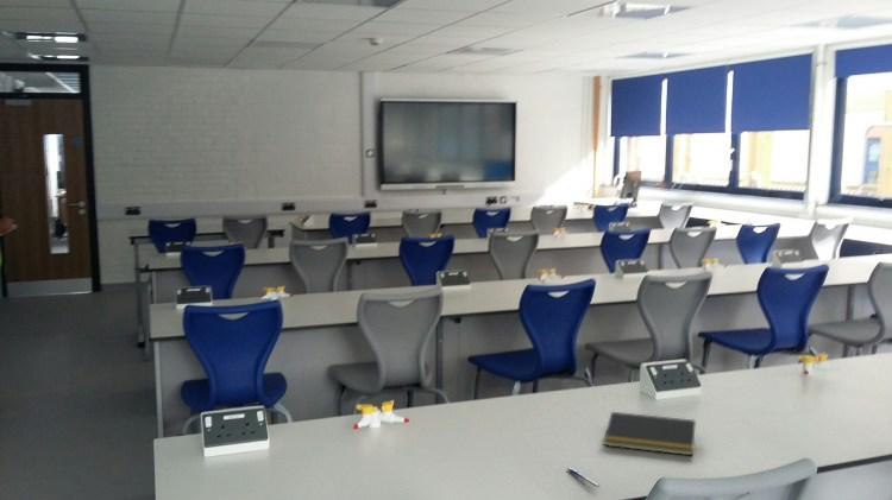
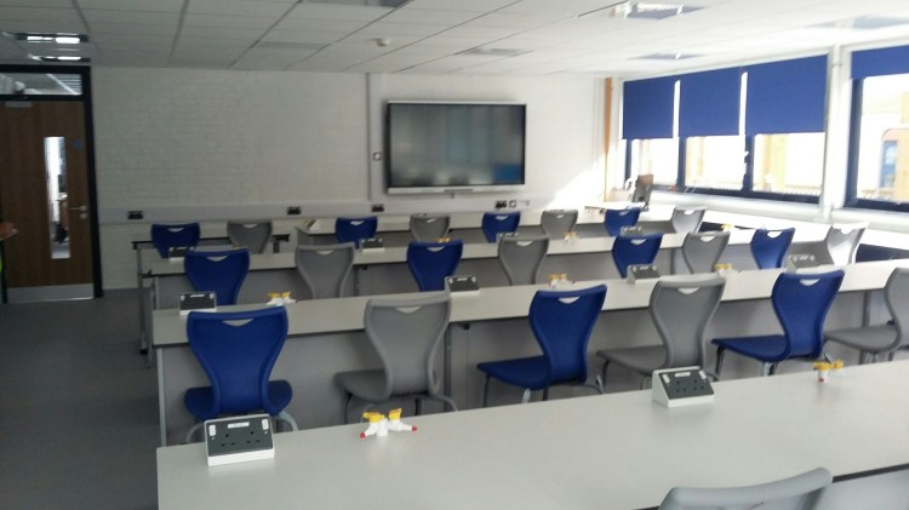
- pen [565,467,601,489]
- notepad [603,411,697,457]
